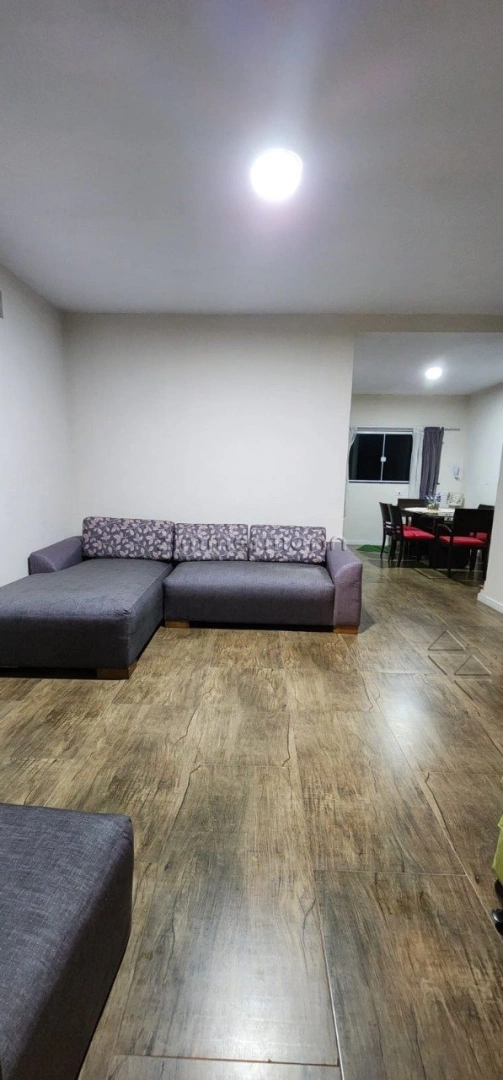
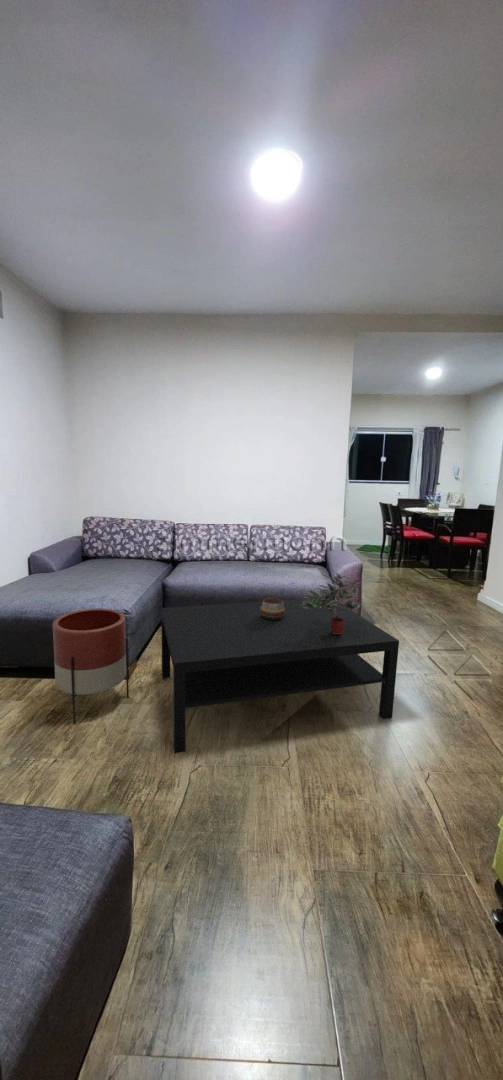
+ coffee table [160,597,400,754]
+ planter [52,607,130,725]
+ decorative bowl [260,597,285,620]
+ potted plant [301,572,361,634]
